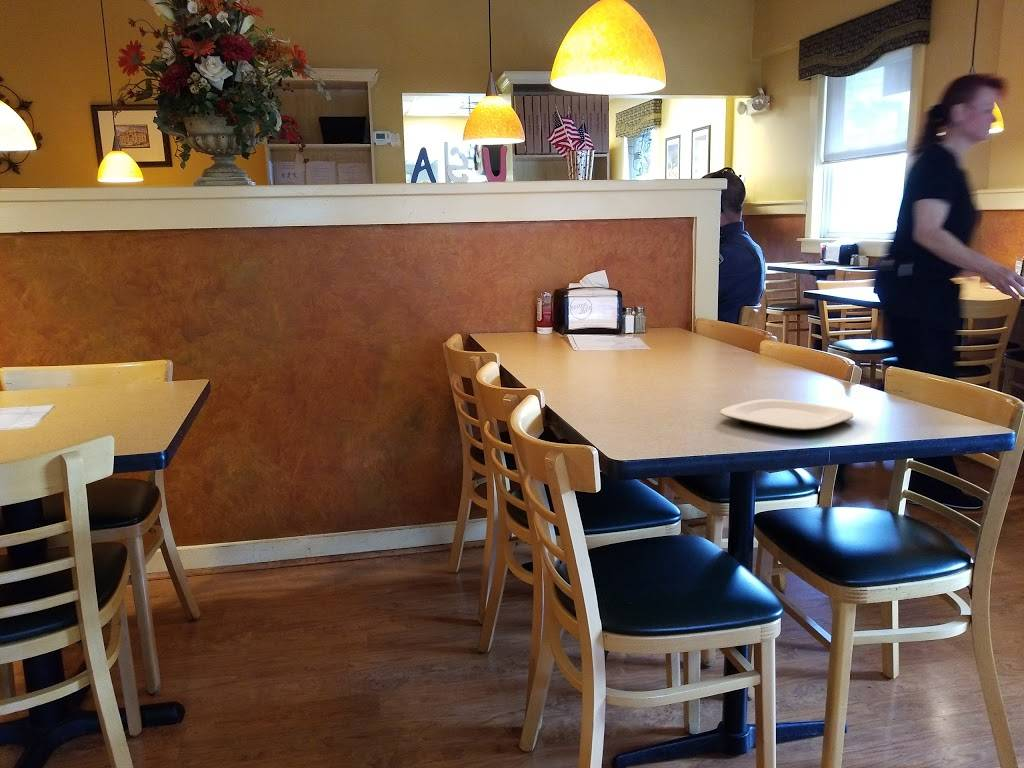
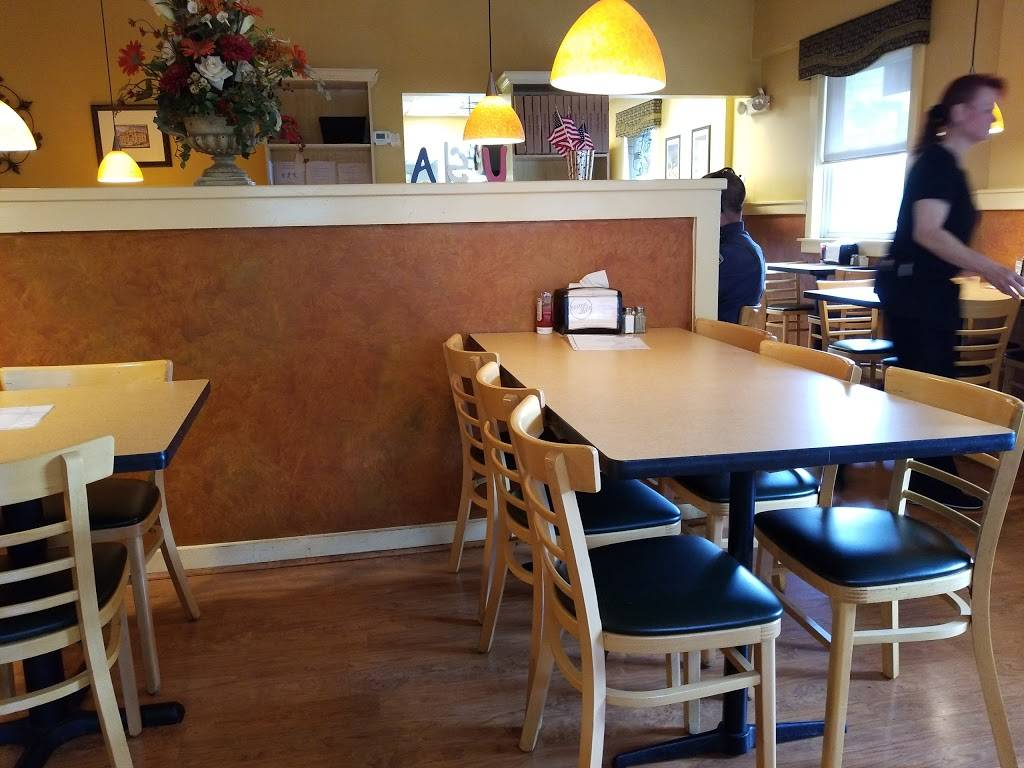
- plate [719,398,854,432]
